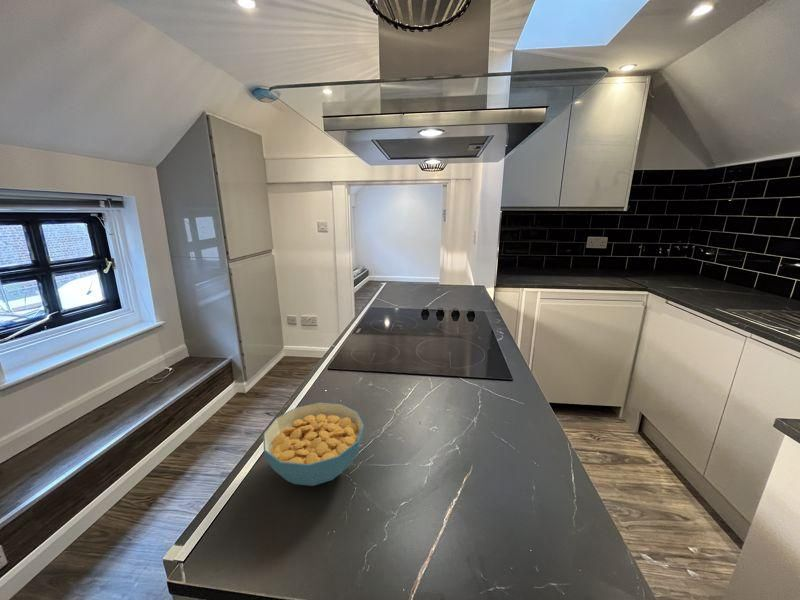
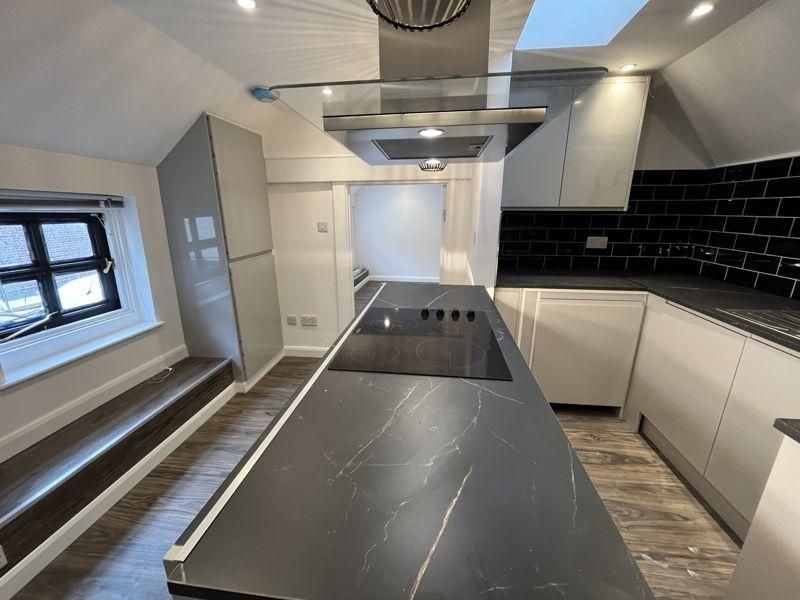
- cereal bowl [262,402,365,487]
